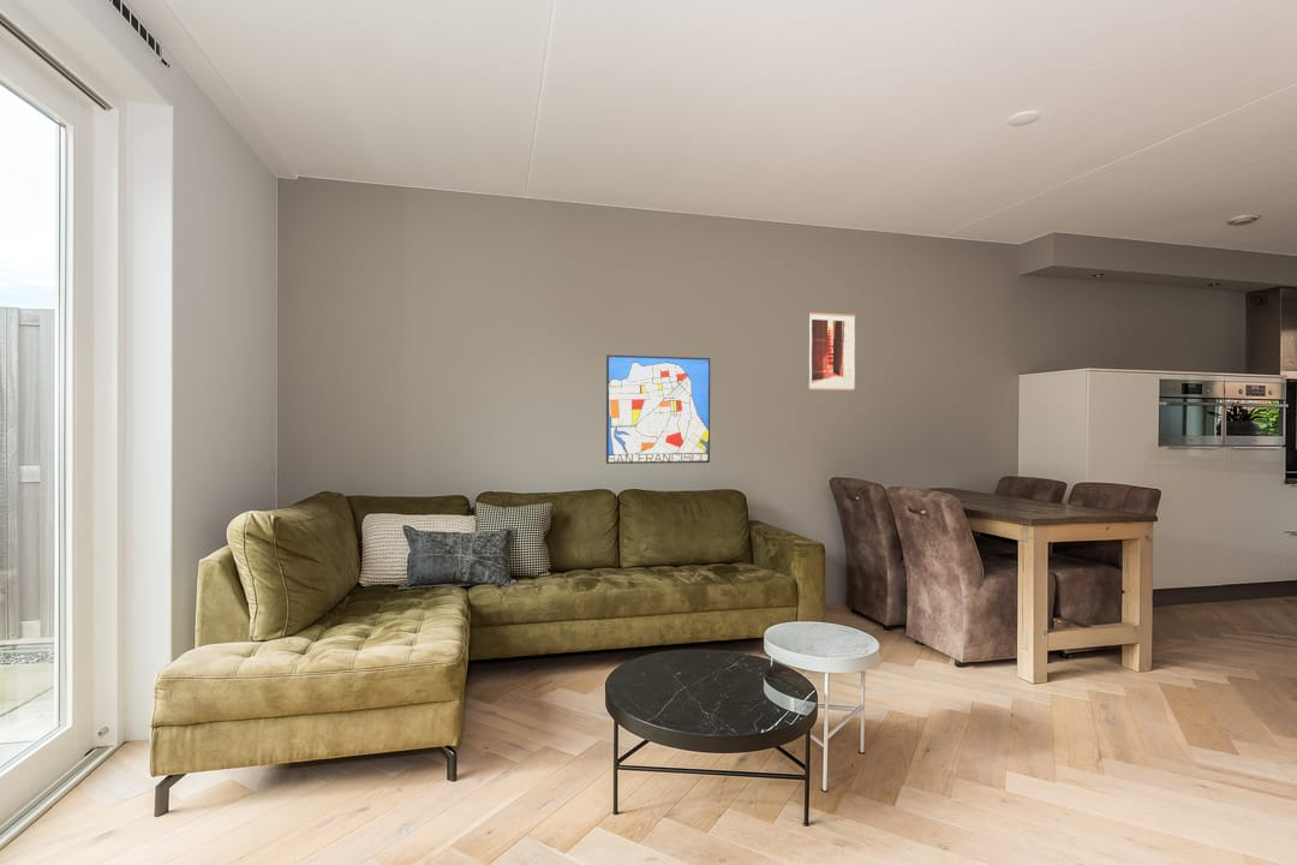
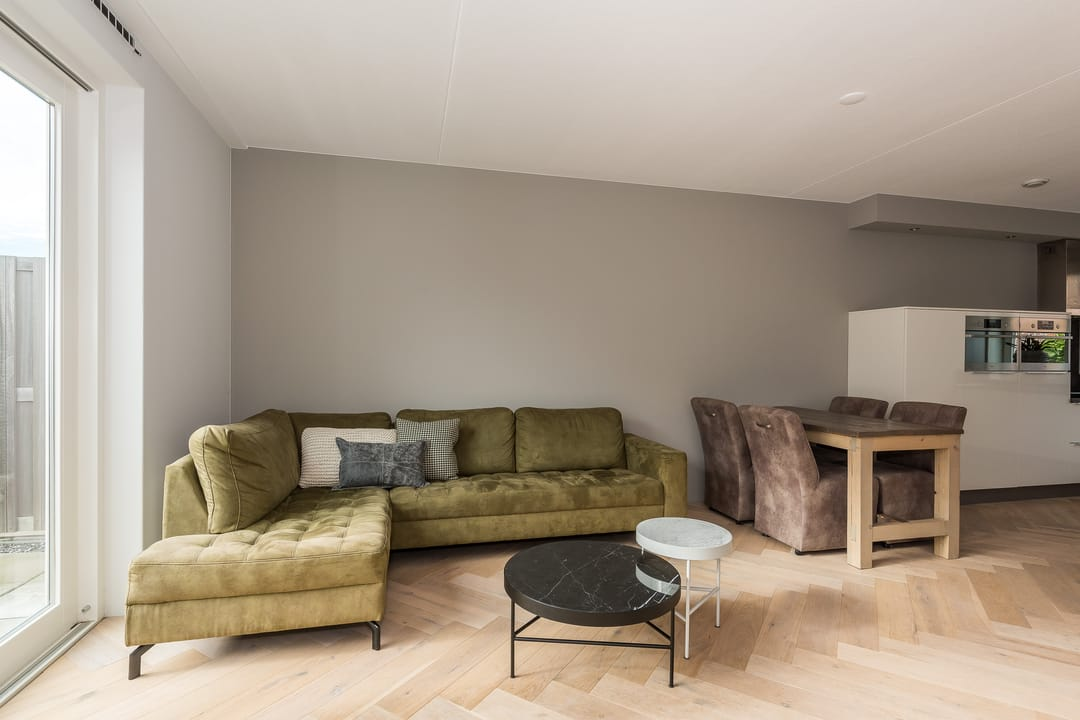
- wall art [605,354,711,465]
- wall art [808,311,856,392]
